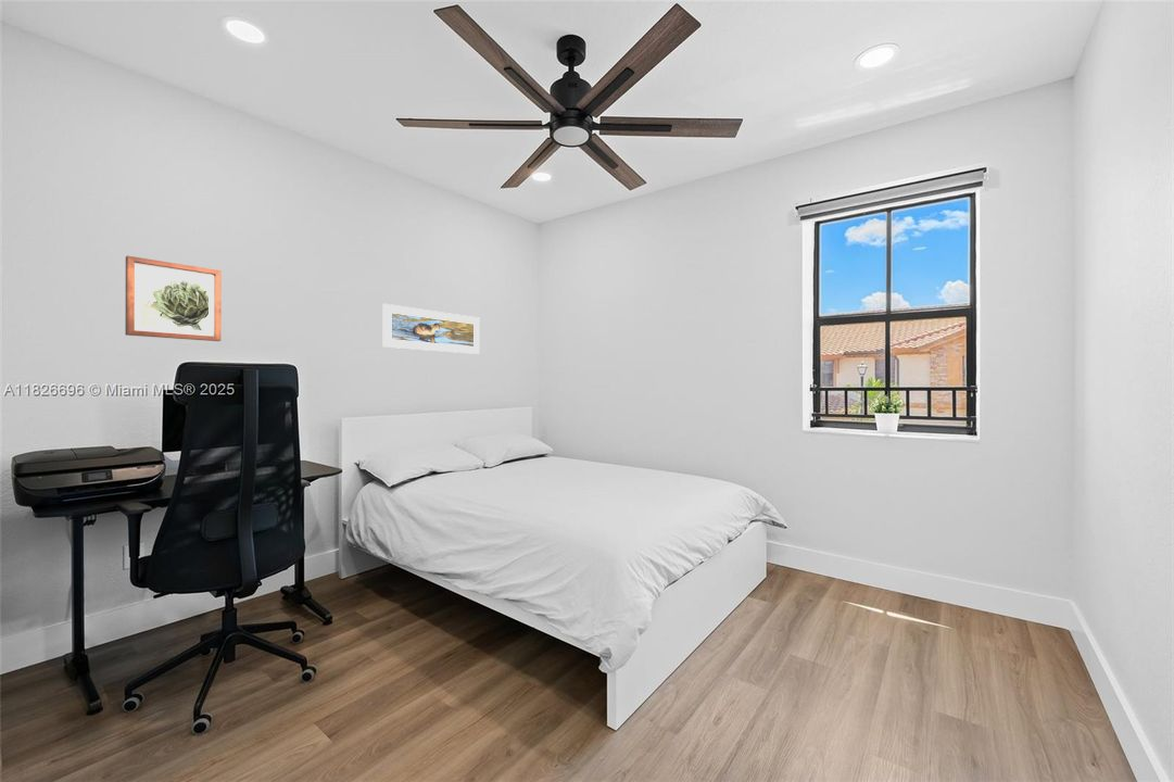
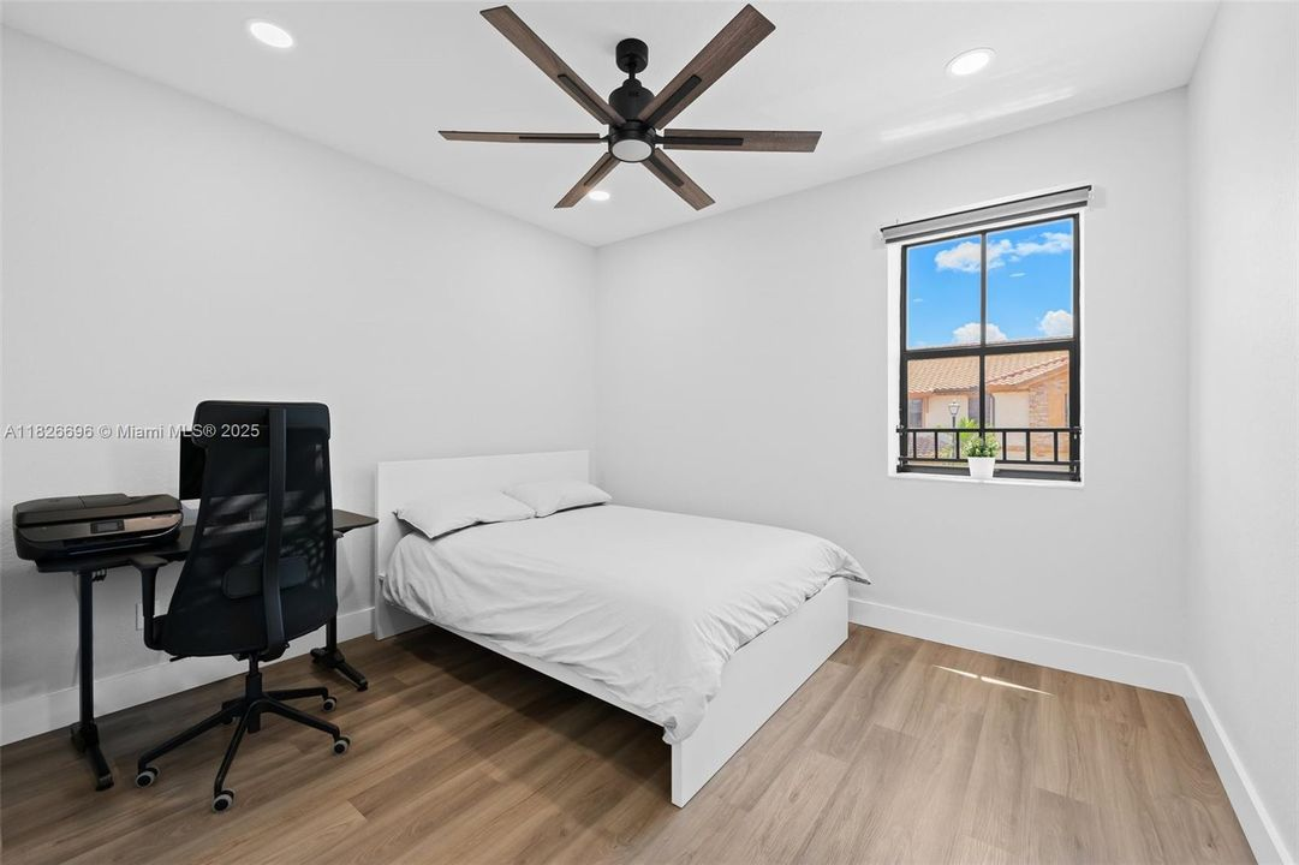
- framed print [382,303,481,355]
- wall art [124,254,223,342]
